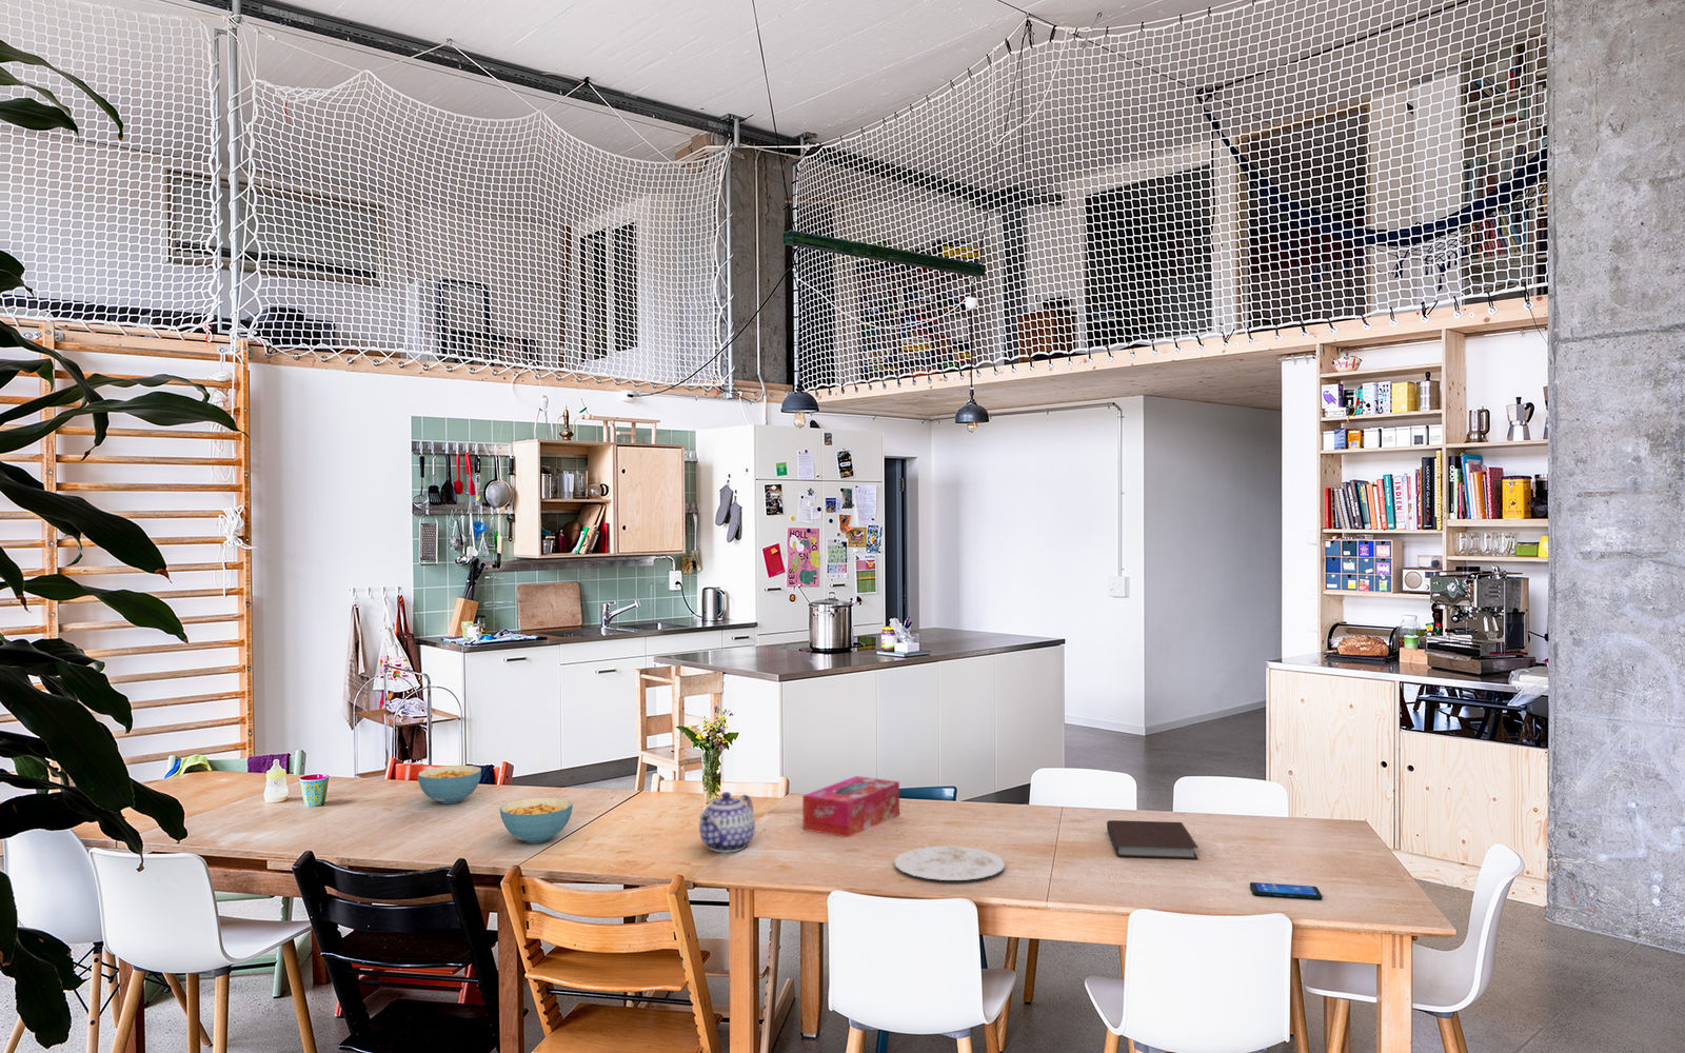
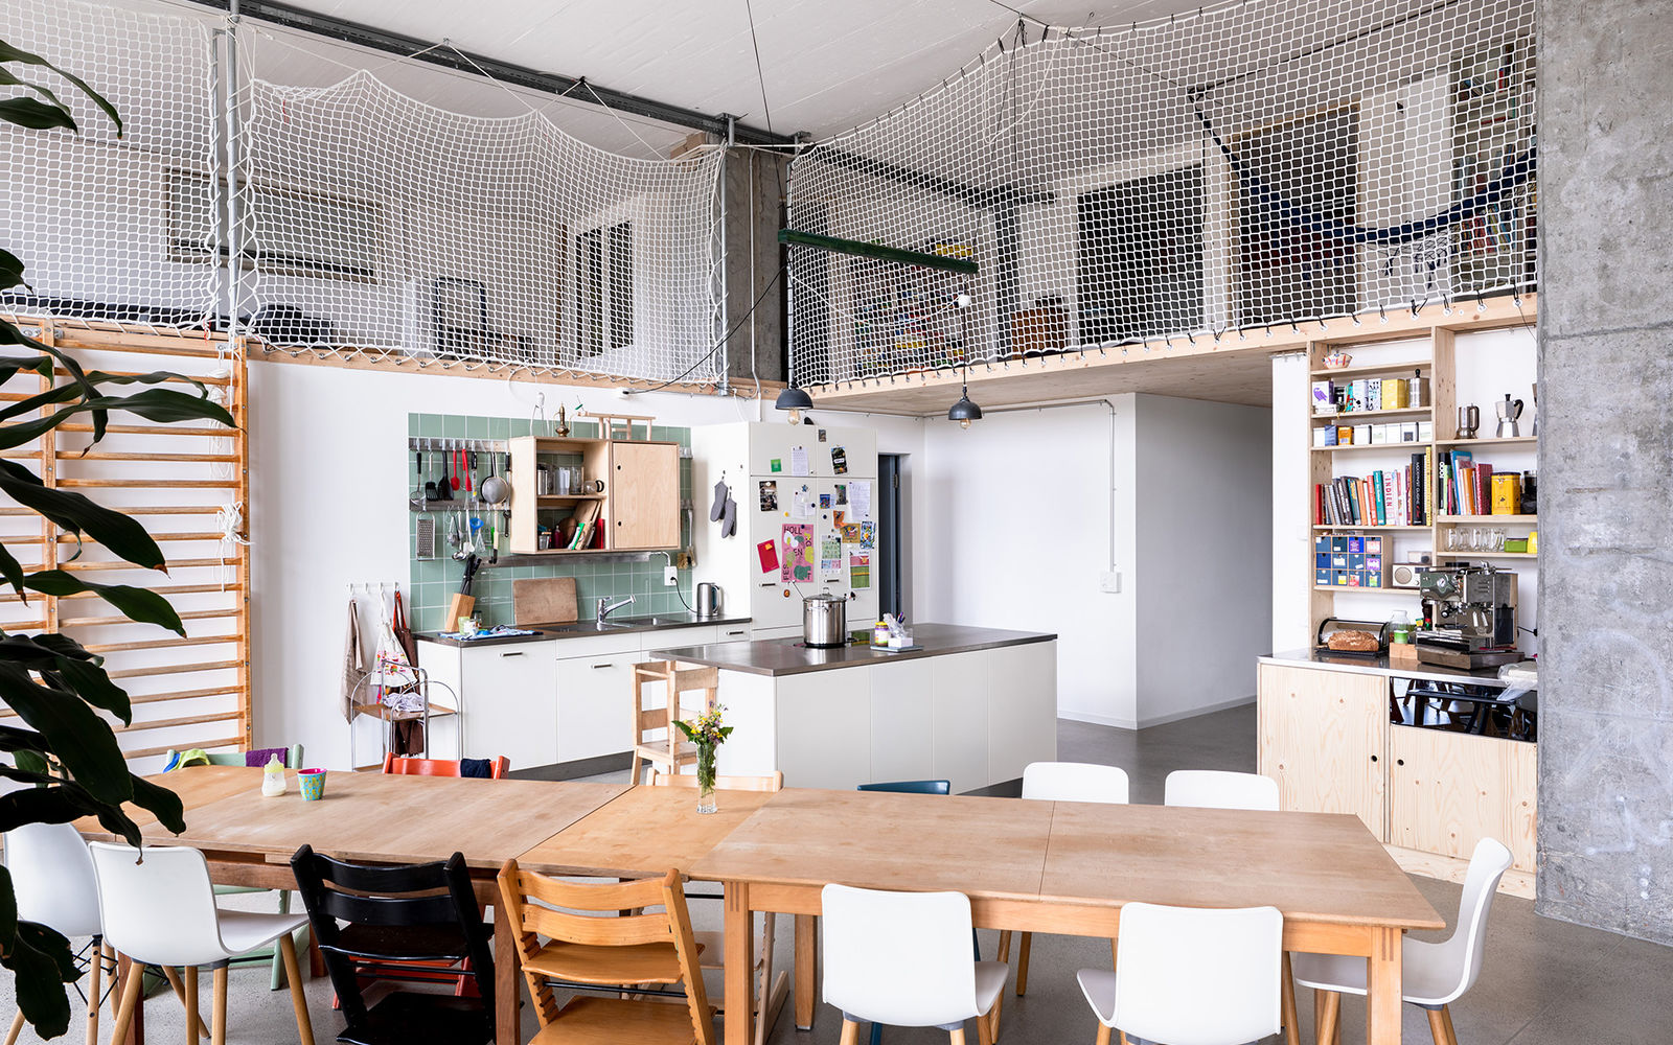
- plate [893,844,1006,882]
- cereal bowl [417,764,483,804]
- tissue box [802,775,900,838]
- smartphone [1249,882,1322,900]
- notebook [1106,819,1200,860]
- cereal bowl [499,797,574,844]
- teapot [699,791,756,854]
